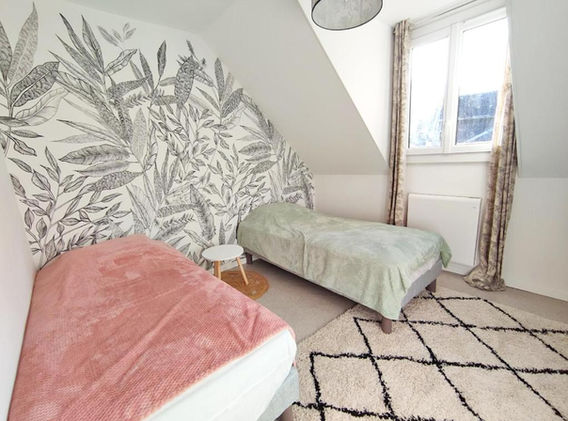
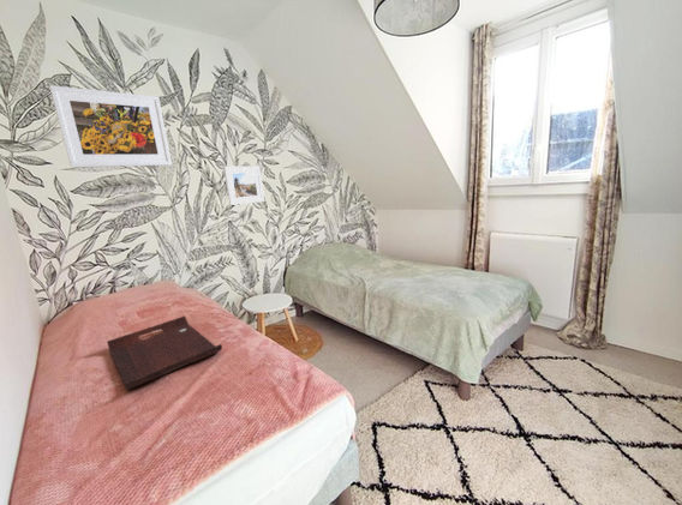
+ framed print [48,84,173,168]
+ serving tray [106,315,223,391]
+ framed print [222,164,265,206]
